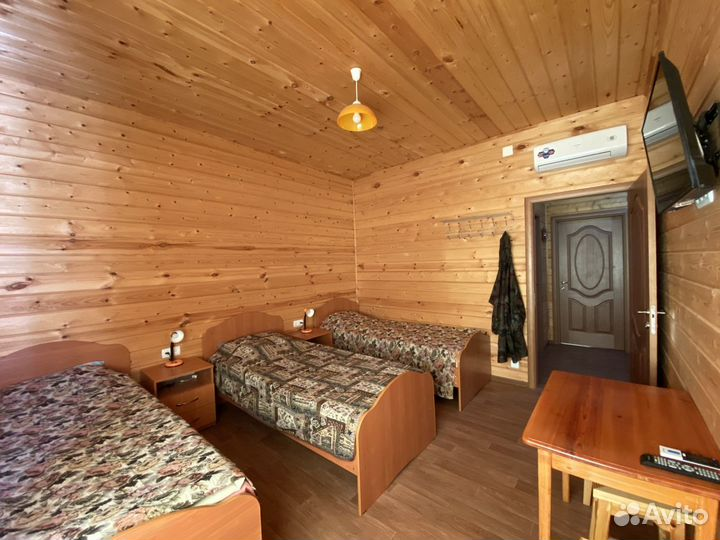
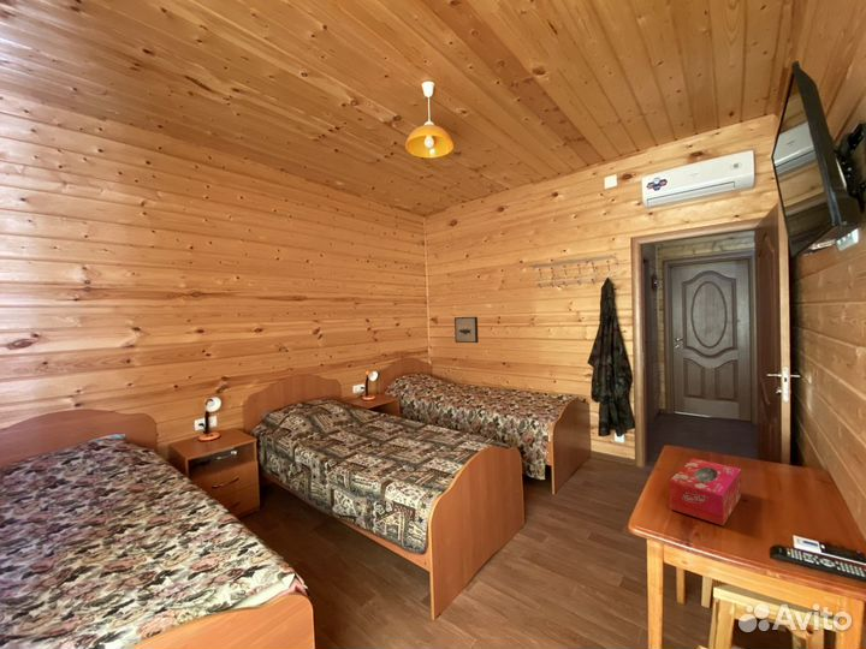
+ tissue box [668,458,742,526]
+ wall art [453,316,480,344]
